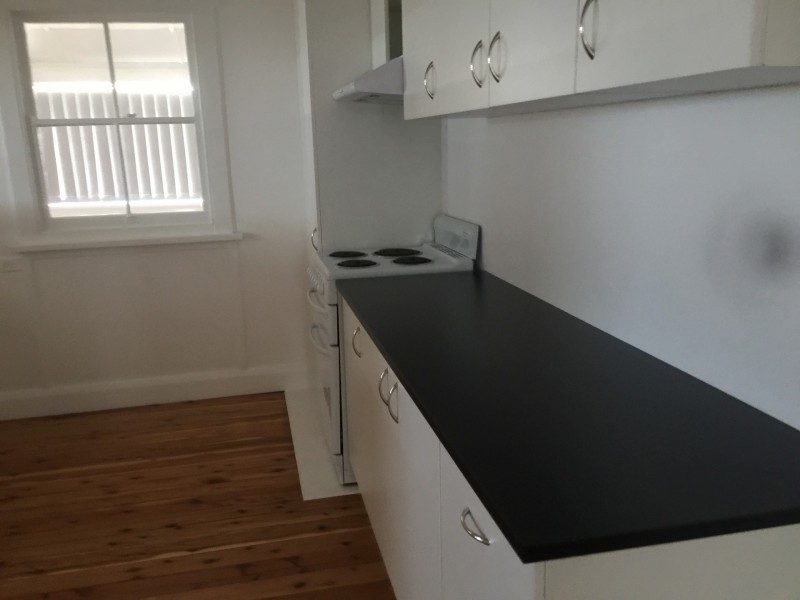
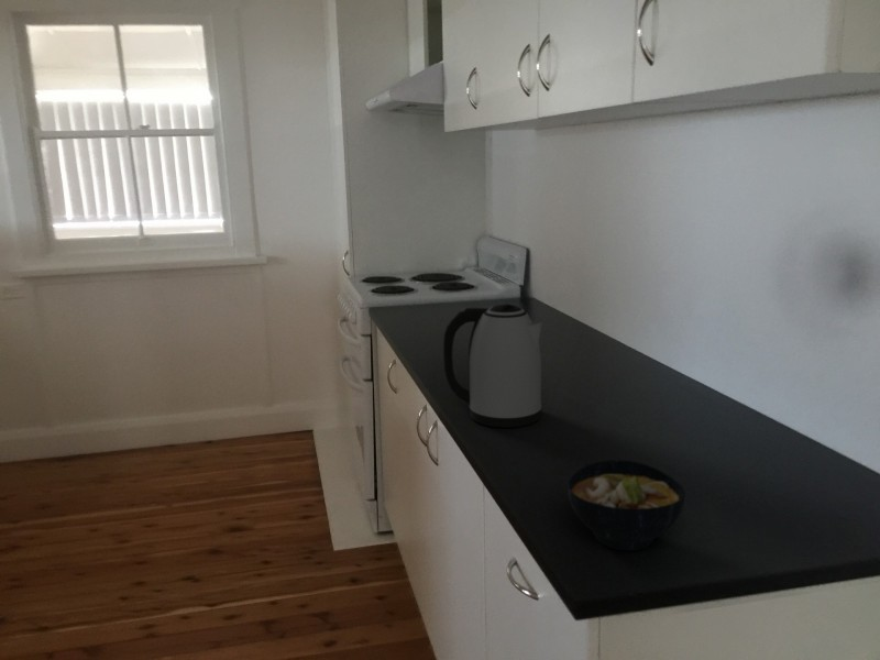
+ kettle [442,302,543,429]
+ bowl [566,459,686,552]
